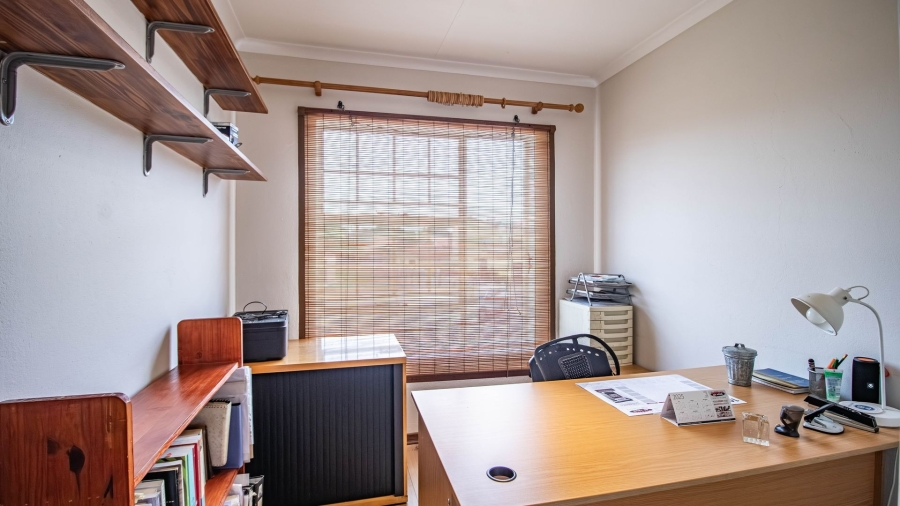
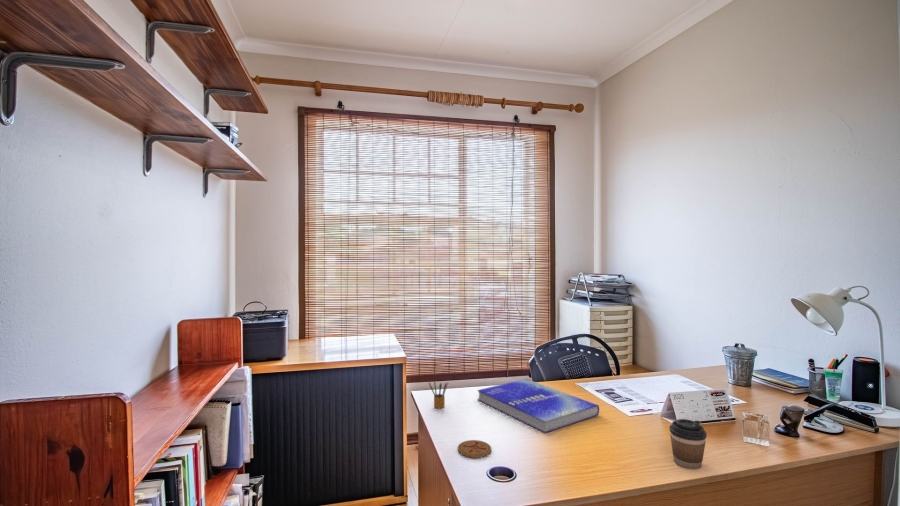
+ pencil box [428,379,449,409]
+ coaster [457,439,492,459]
+ book [477,378,600,434]
+ coffee cup [668,418,708,470]
